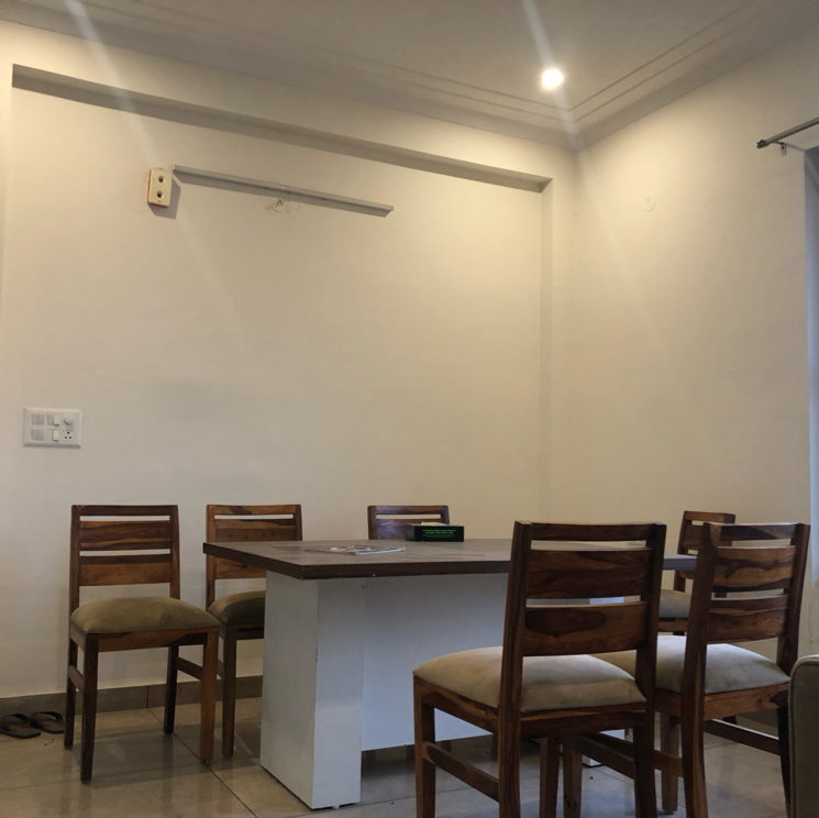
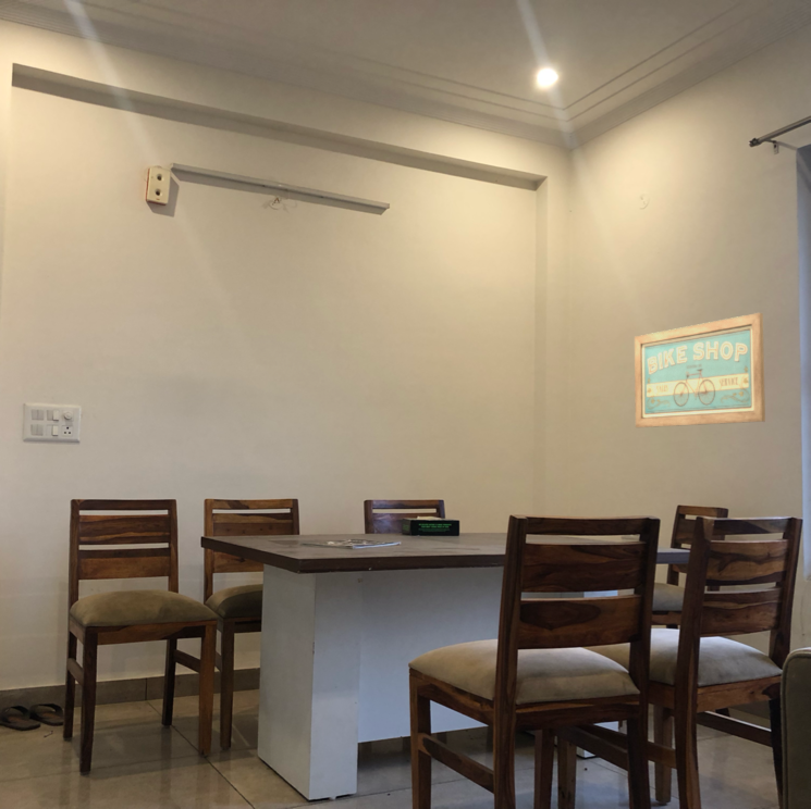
+ wall art [634,312,766,428]
